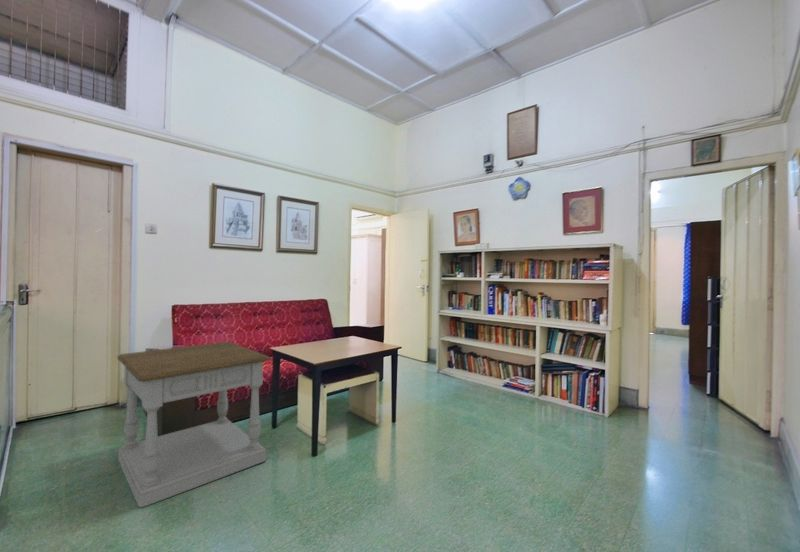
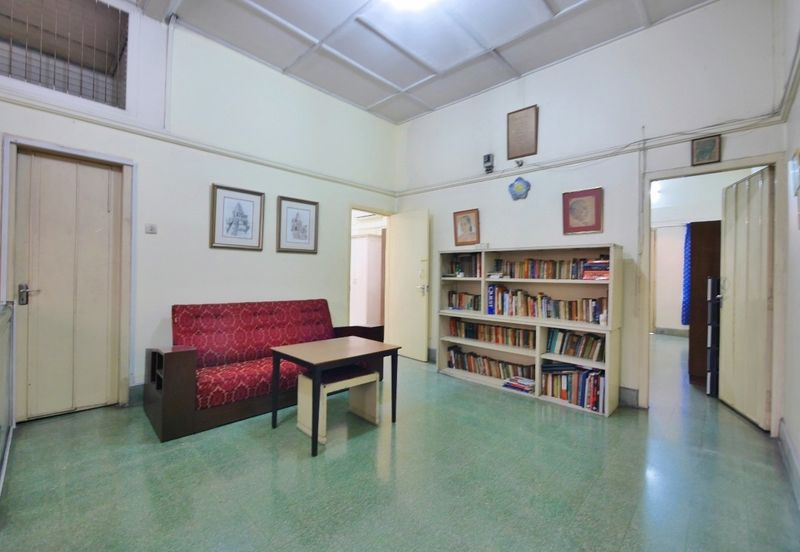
- side table [116,341,271,509]
